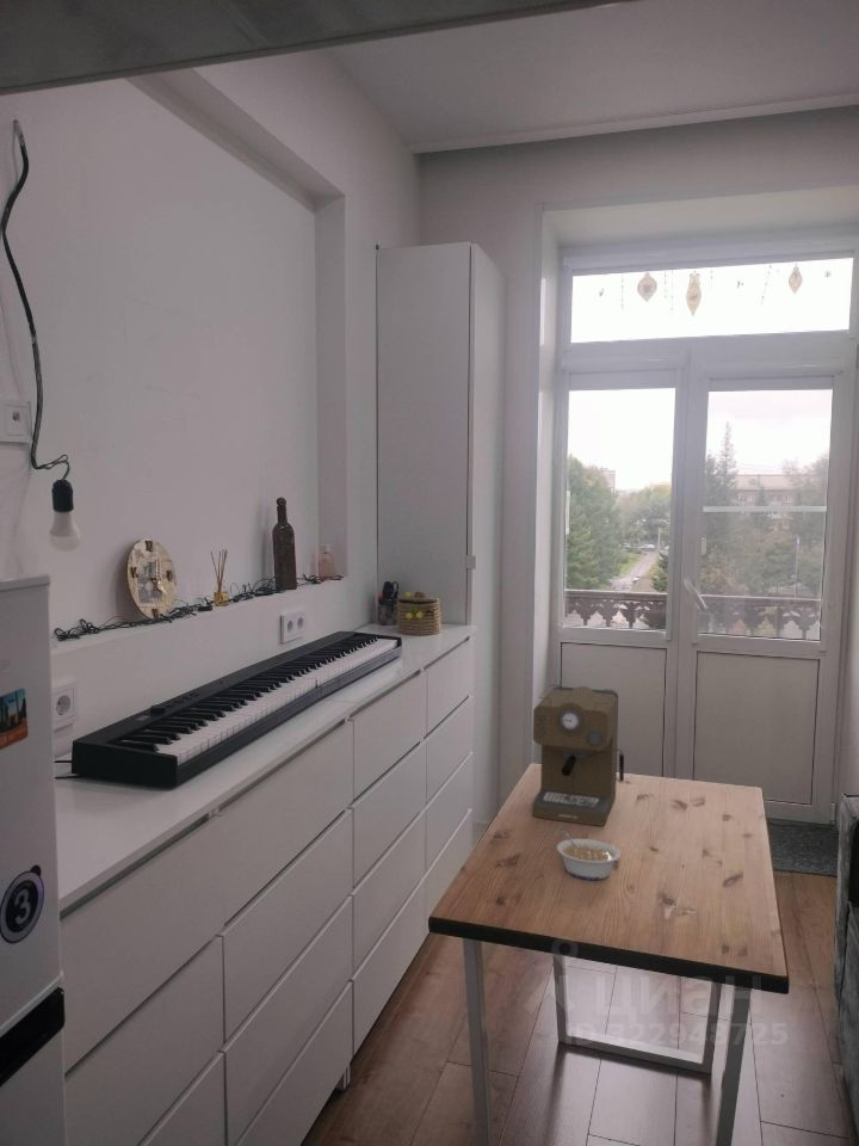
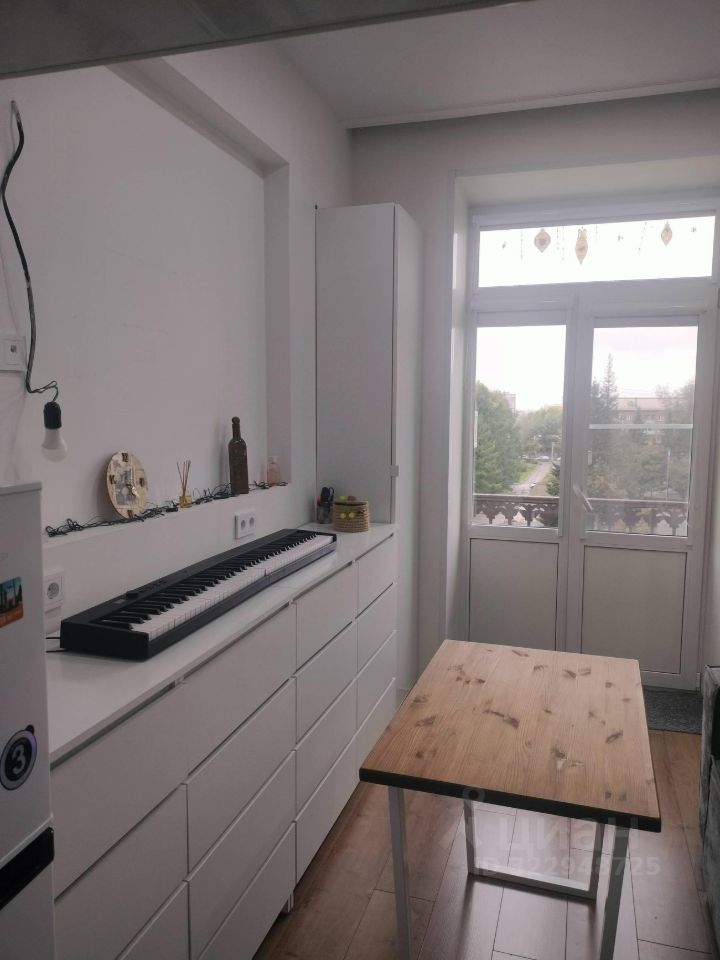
- coffee maker [531,684,625,827]
- legume [556,828,622,881]
